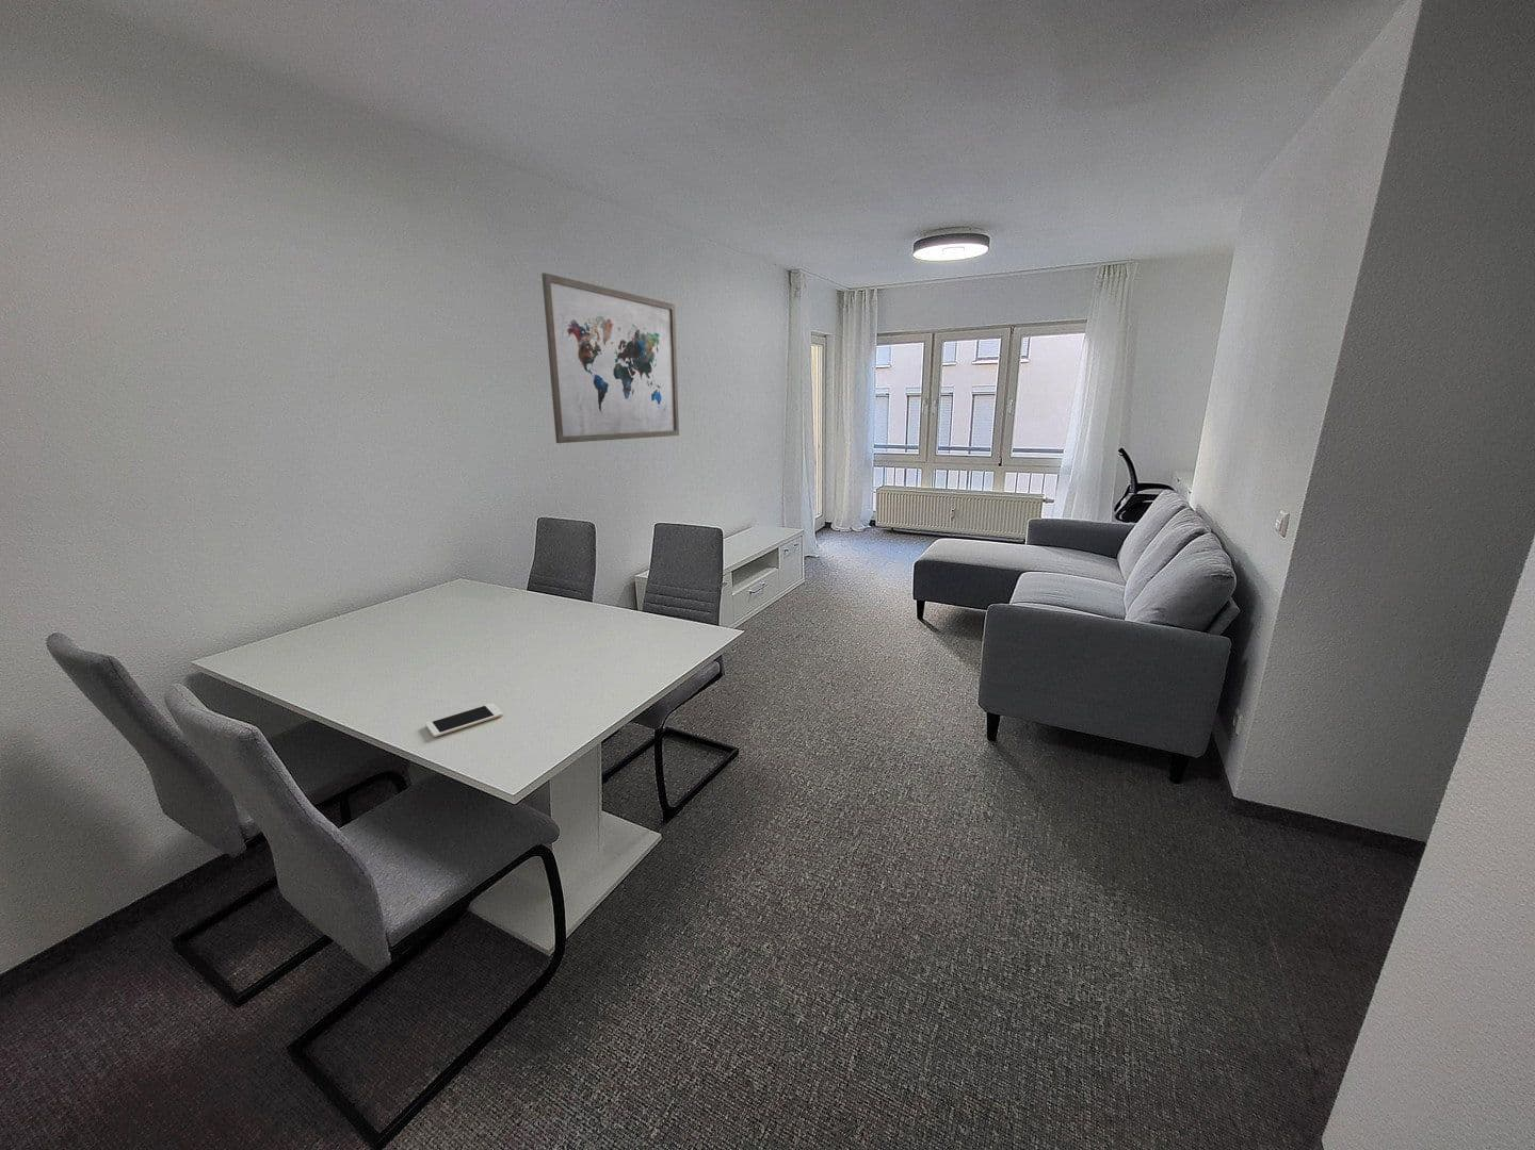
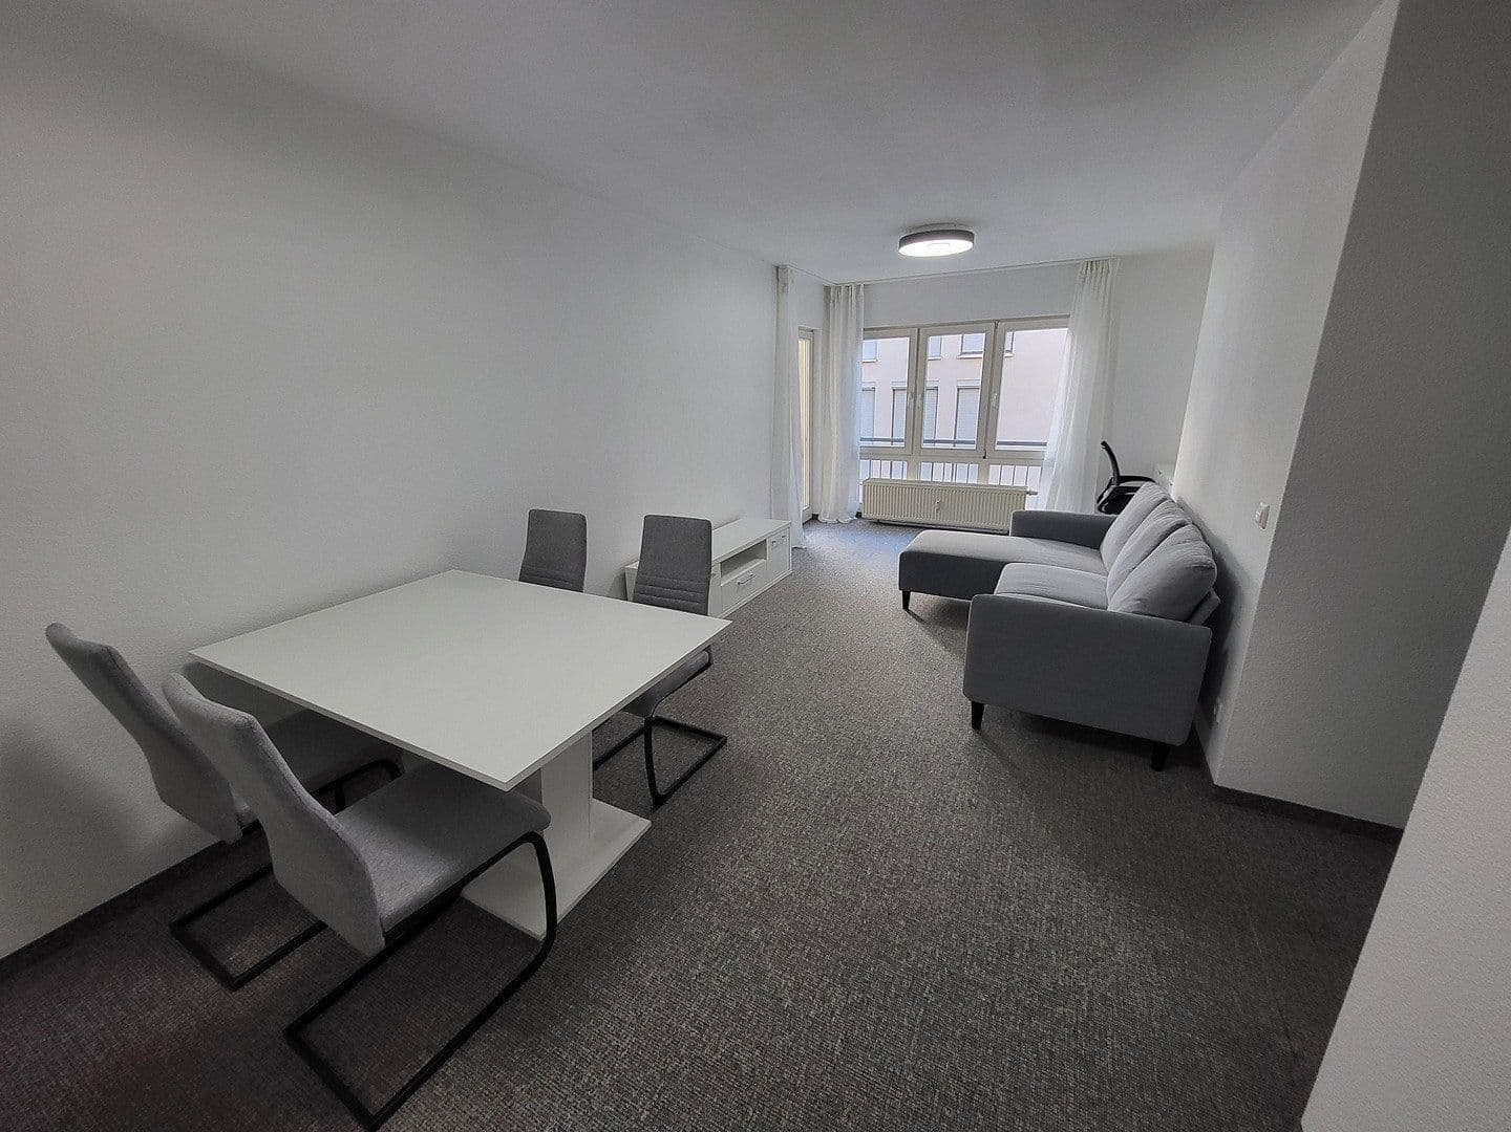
- cell phone [424,702,504,738]
- wall art [540,272,680,445]
